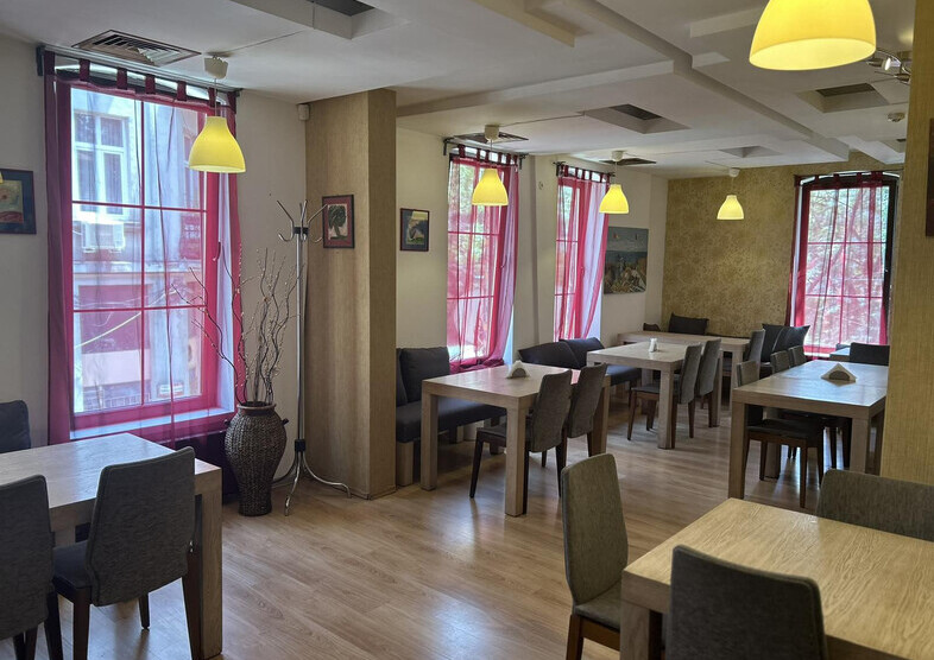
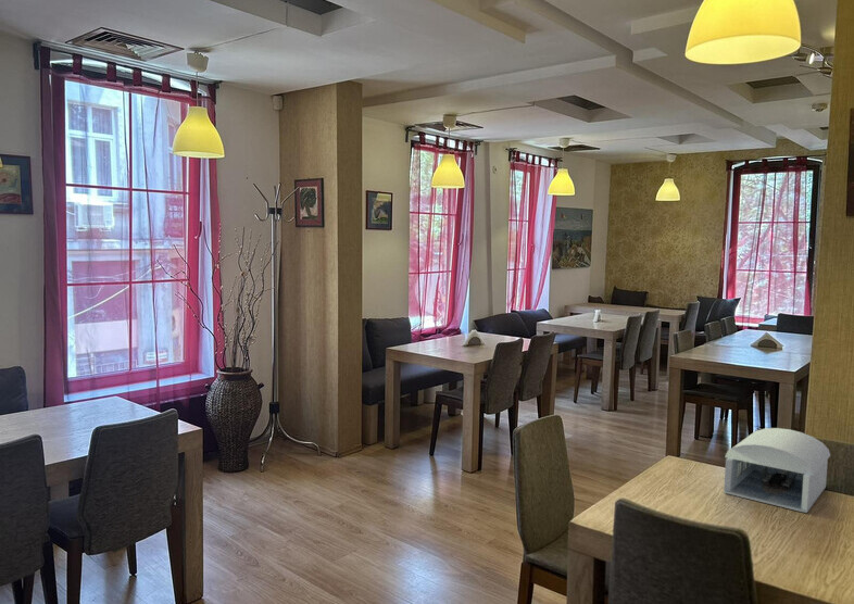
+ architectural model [723,427,831,514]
